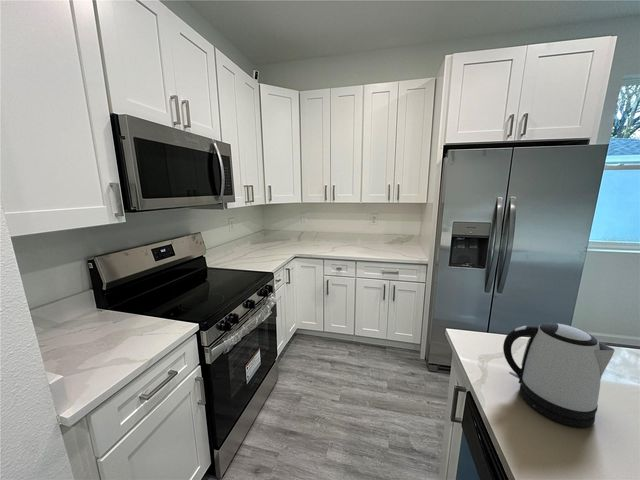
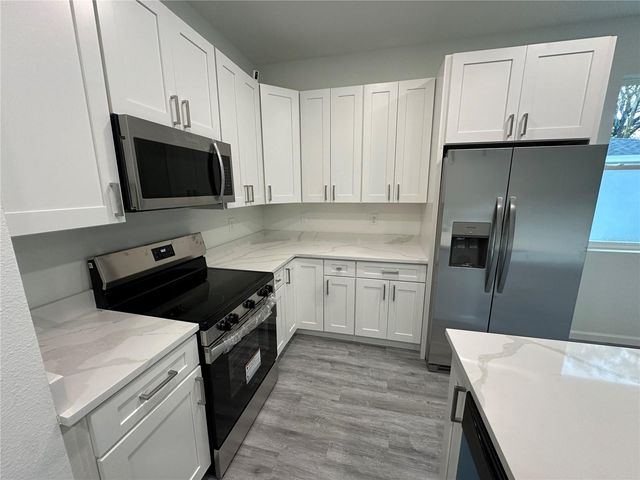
- kettle [502,322,616,428]
